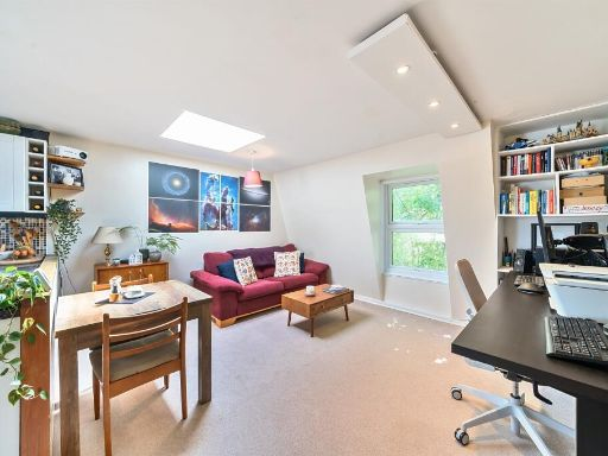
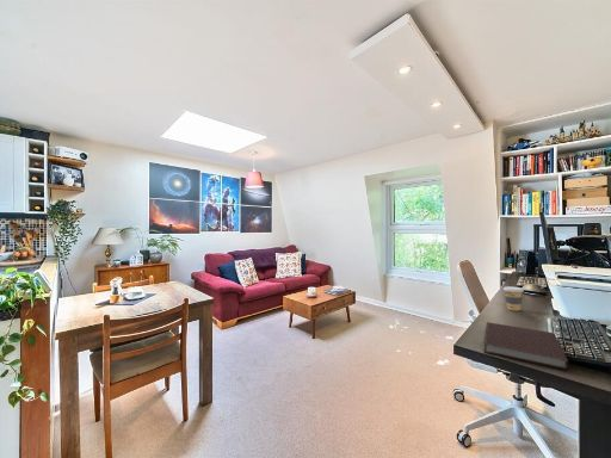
+ coffee cup [502,285,525,311]
+ notebook [482,321,570,371]
